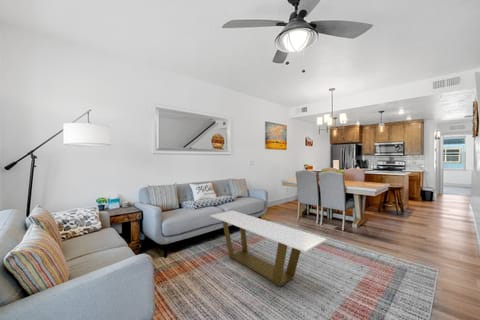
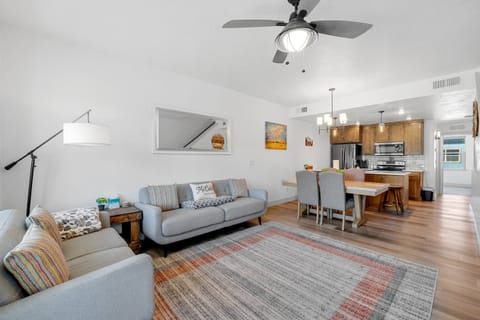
- coffee table [209,210,328,288]
